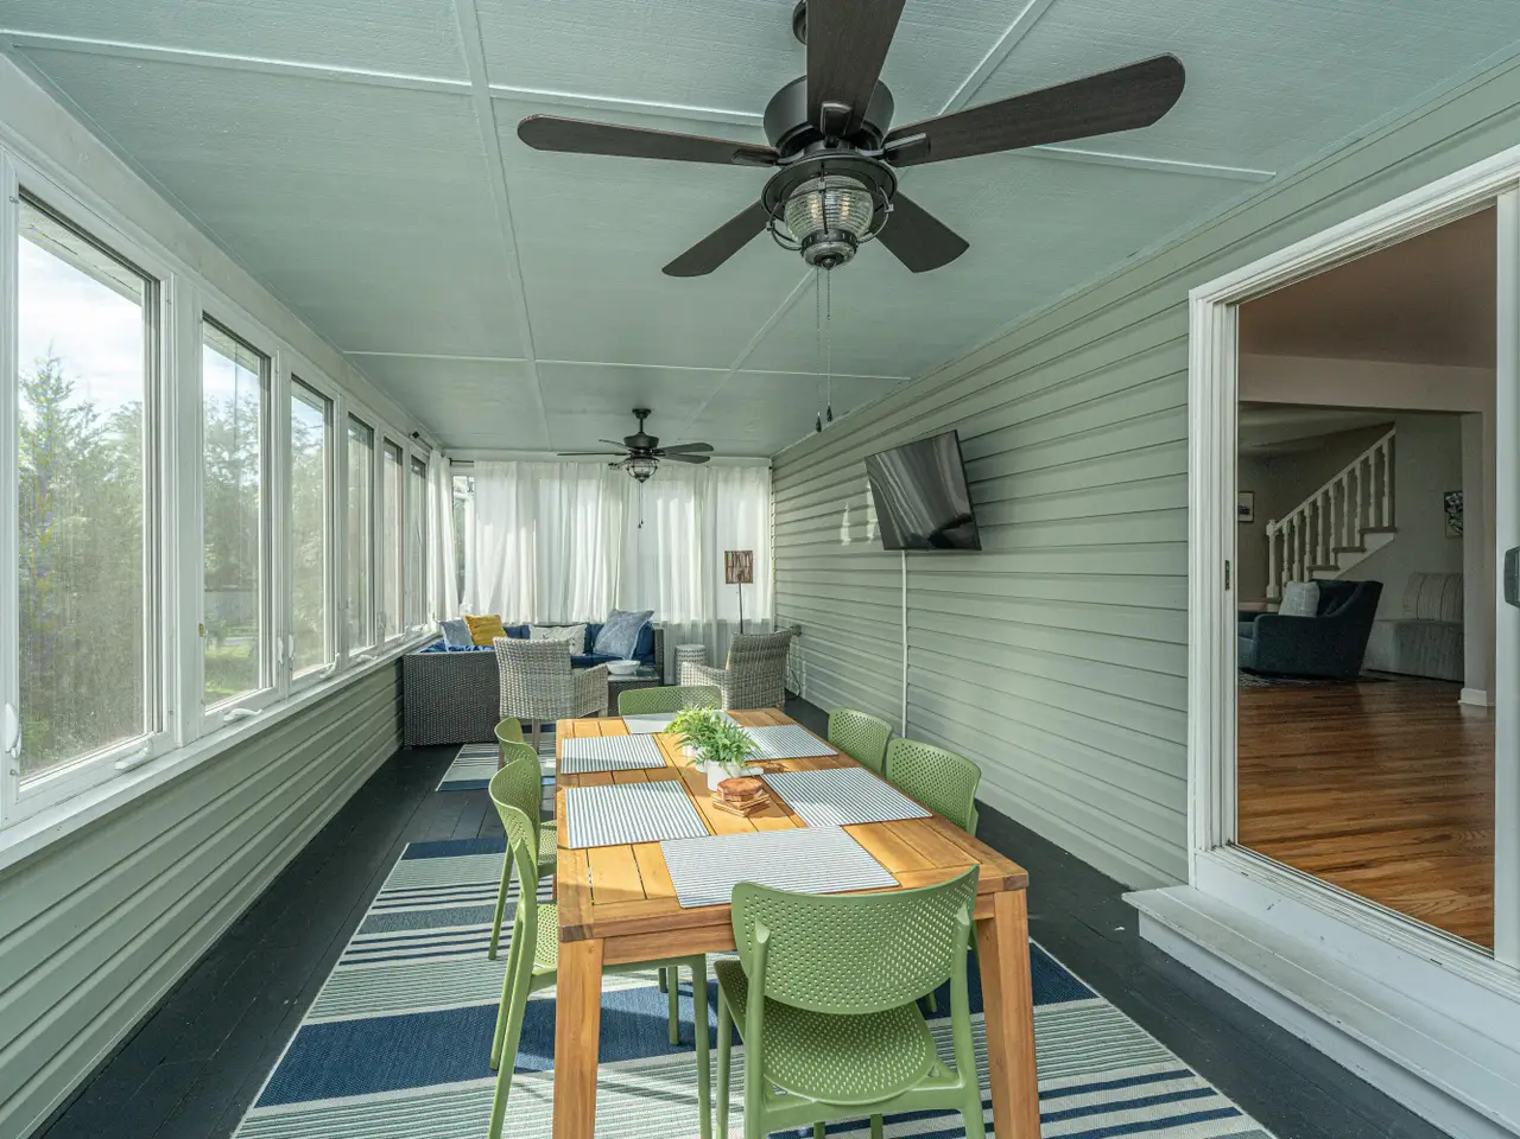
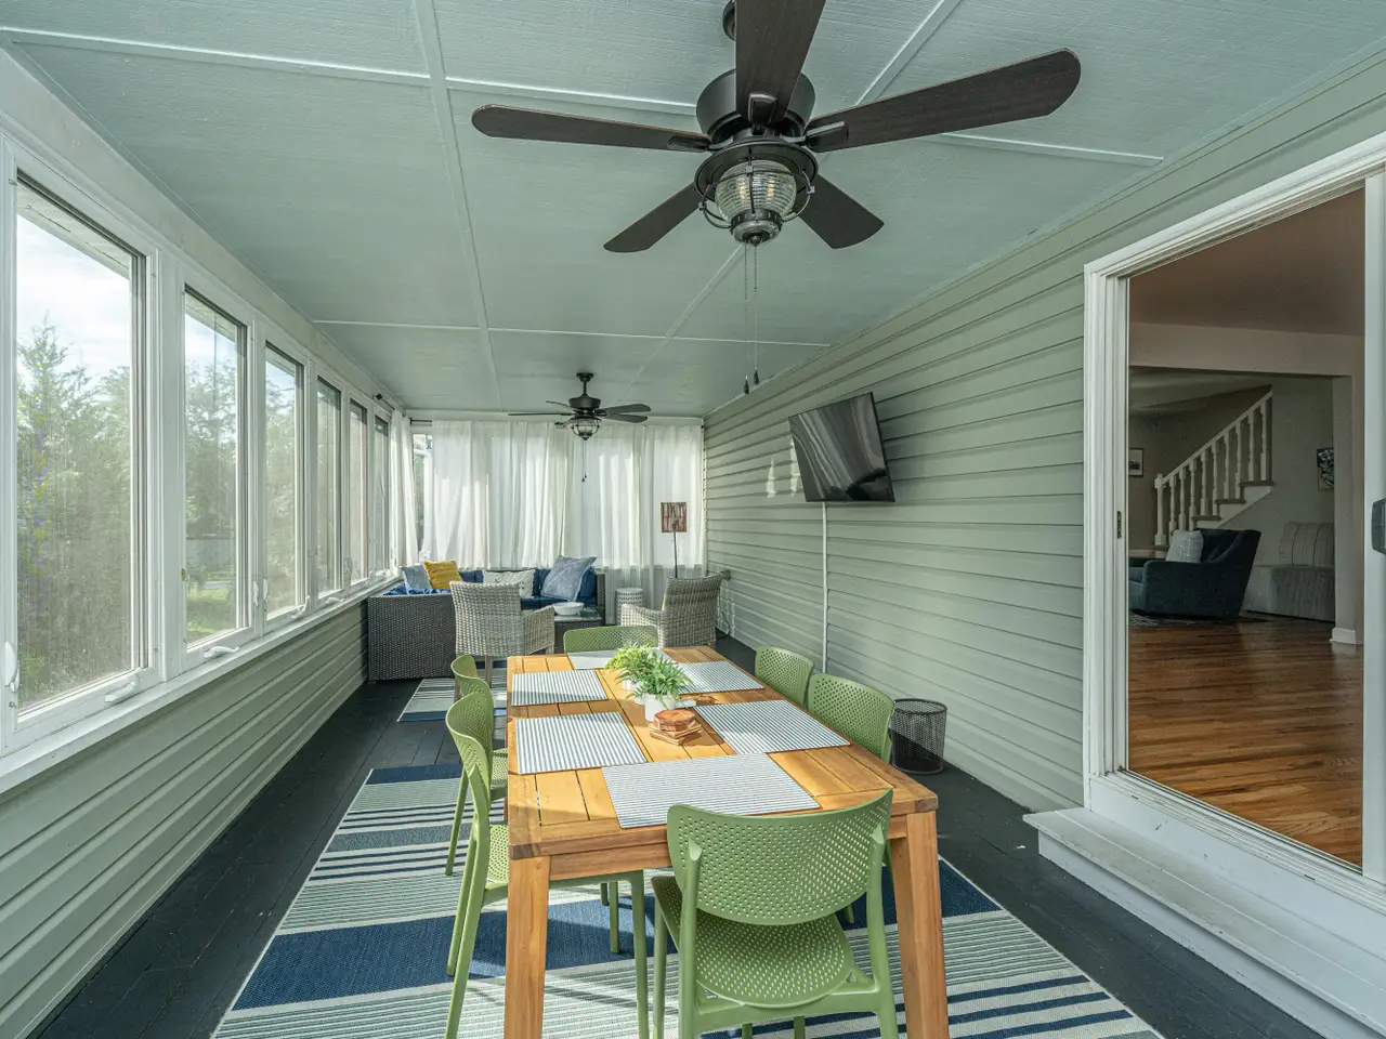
+ waste bin [889,697,948,776]
